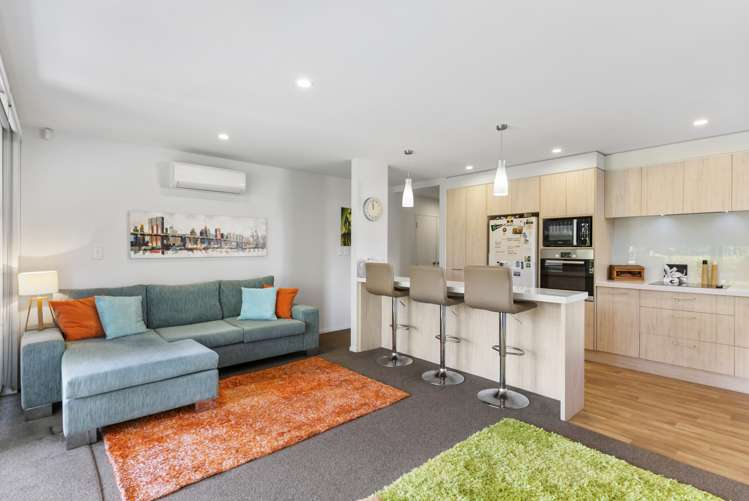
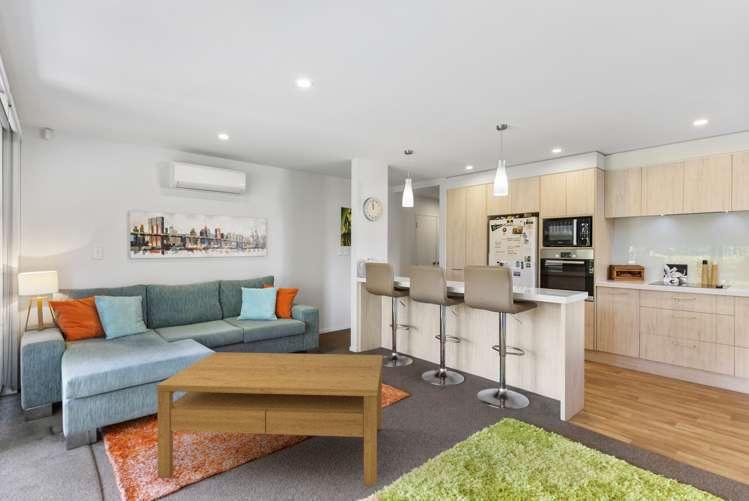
+ coffee table [156,351,383,487]
